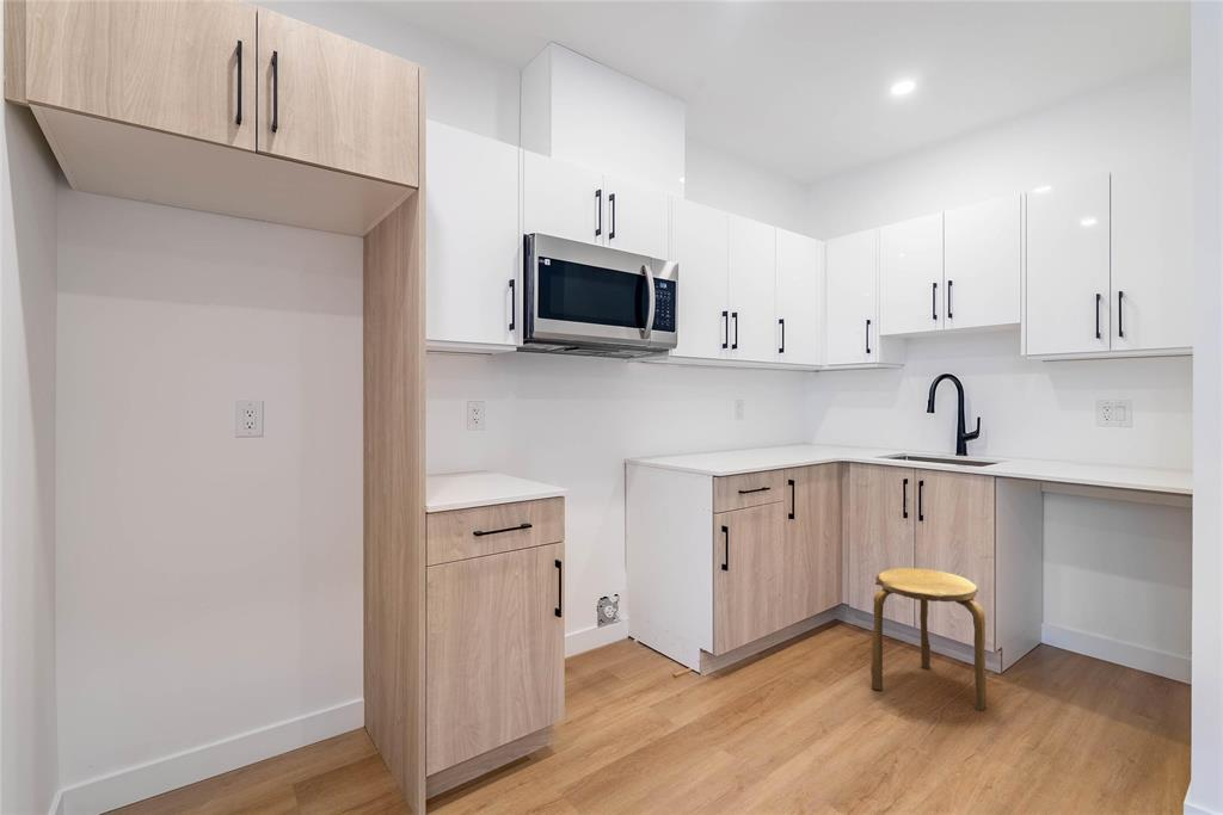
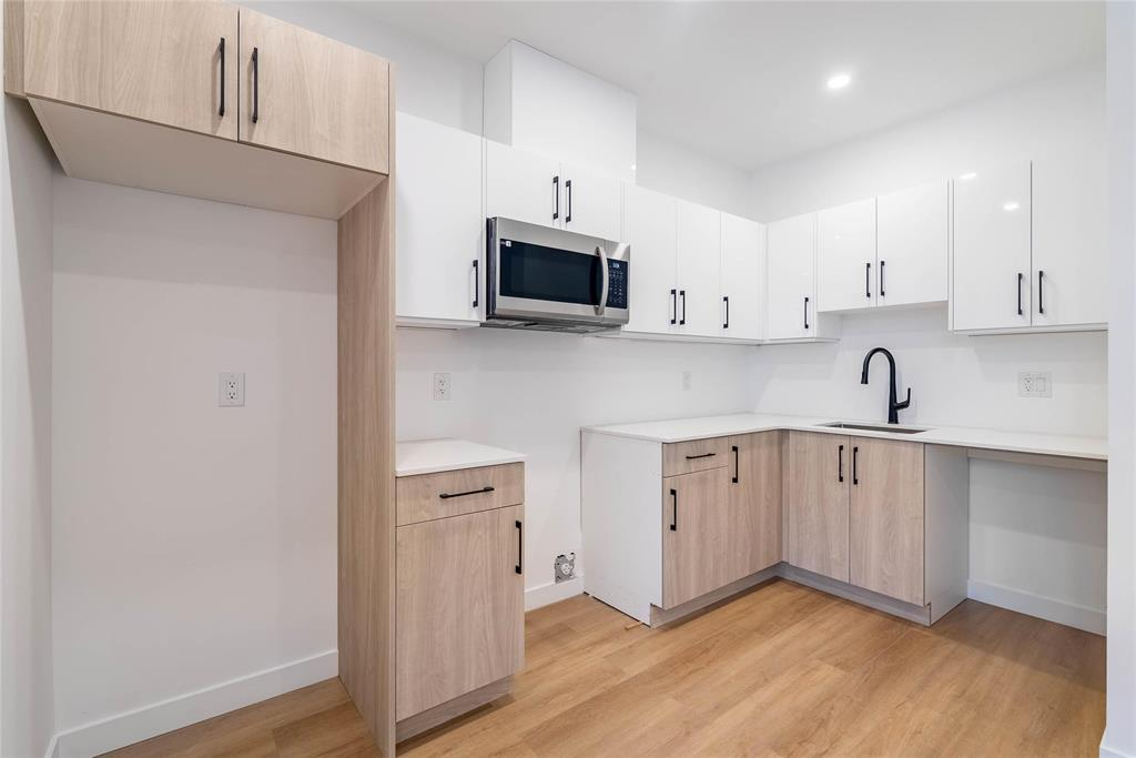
- stool [869,567,988,711]
